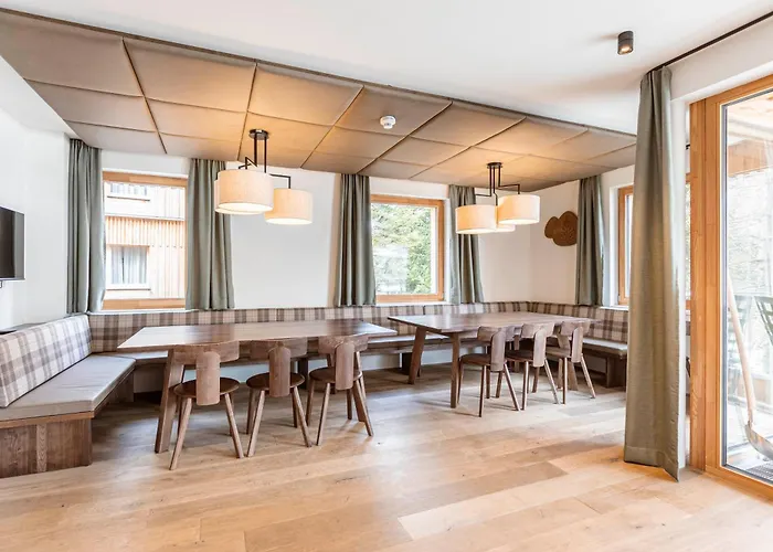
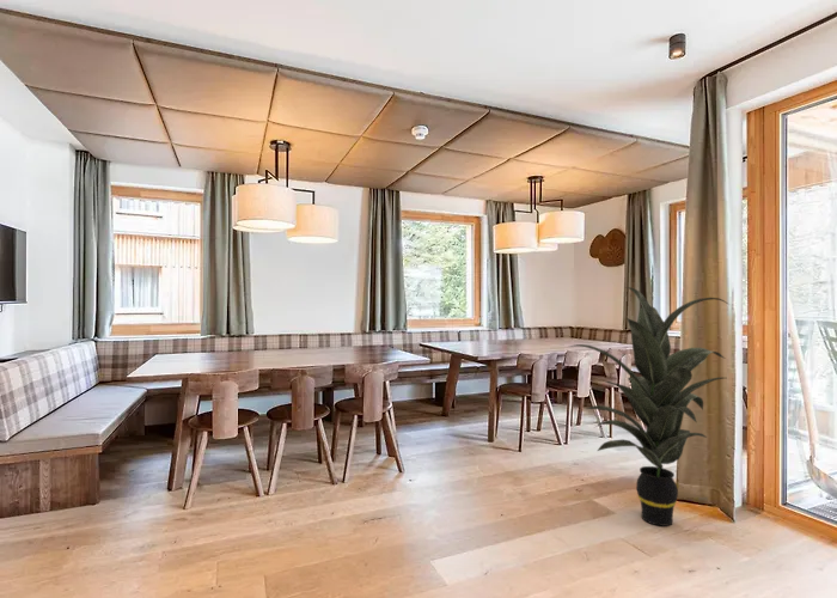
+ indoor plant [568,286,731,527]
